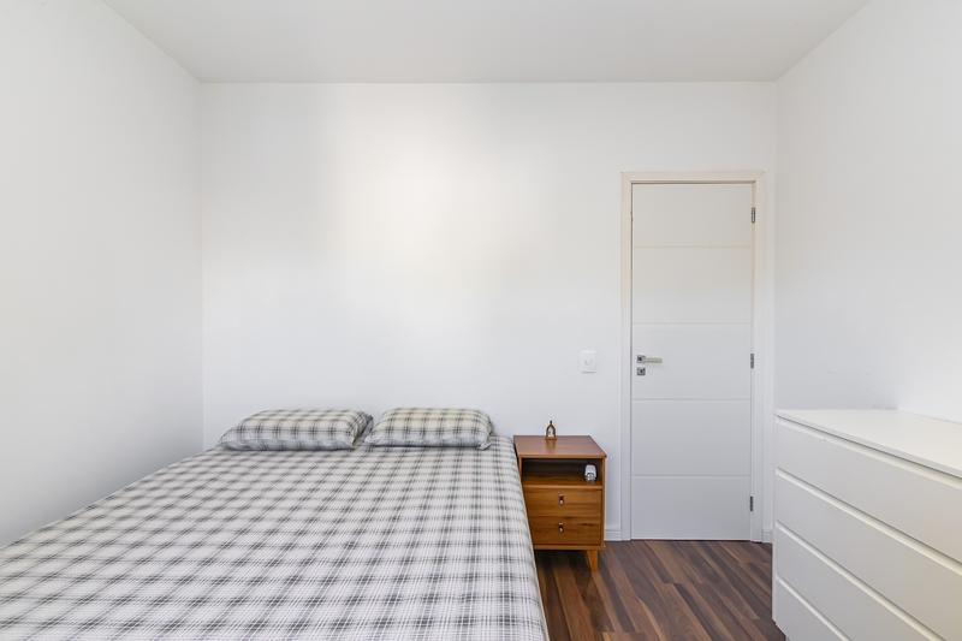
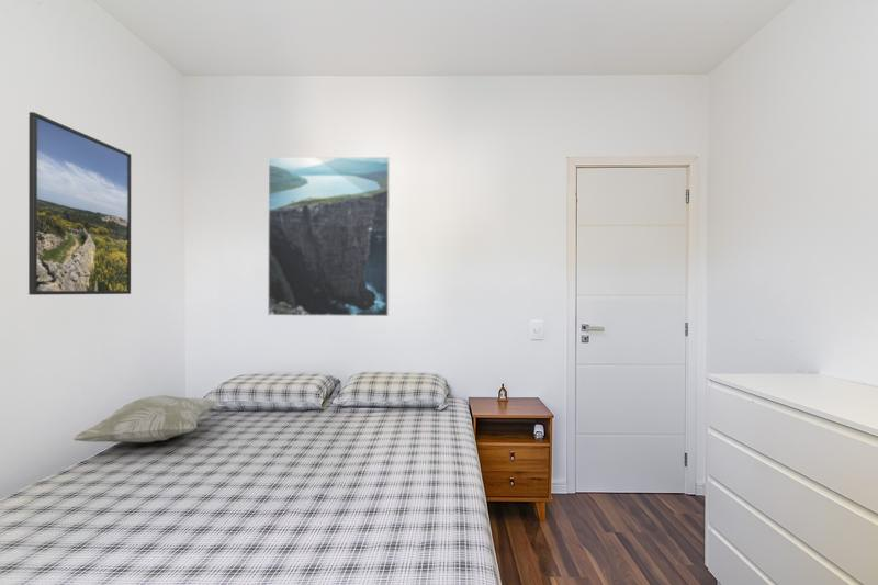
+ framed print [267,156,391,317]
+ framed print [27,111,132,296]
+ decorative pillow [72,394,219,443]
